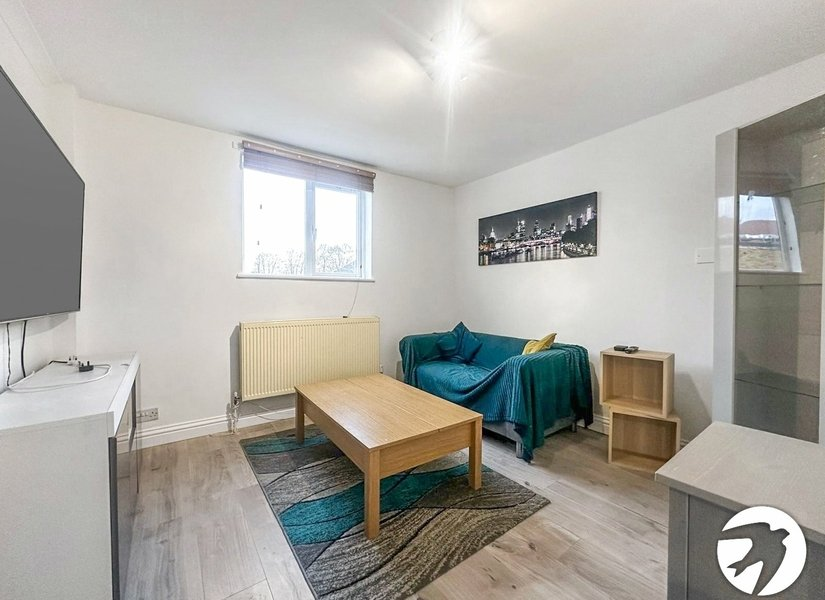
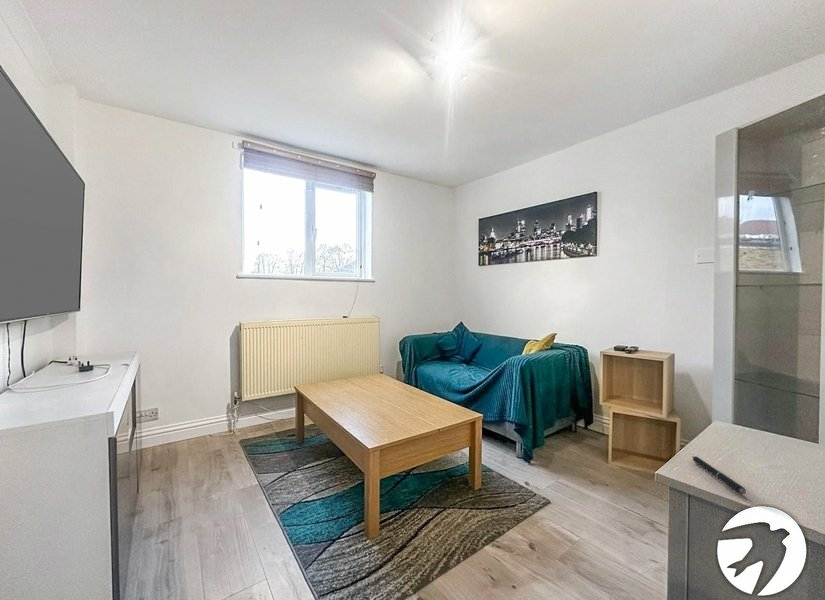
+ pen [691,455,747,495]
